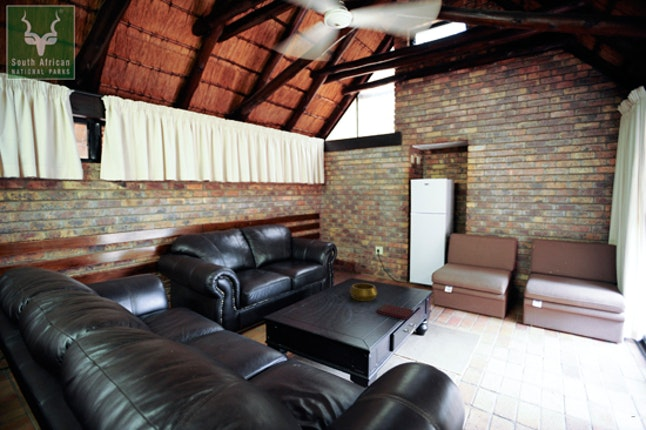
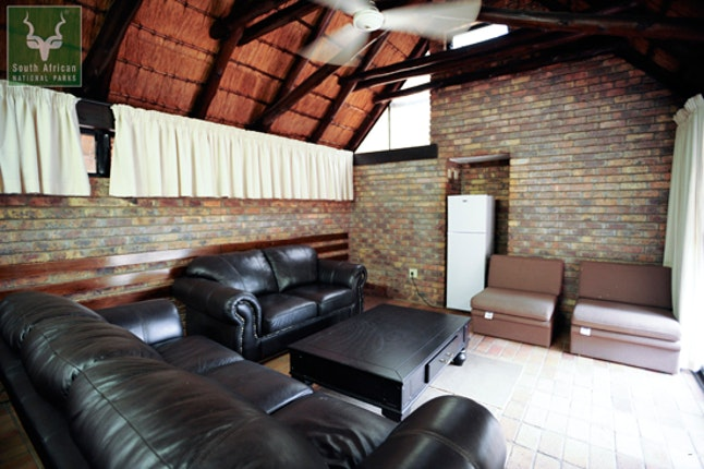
- book [375,303,416,321]
- decorative bowl [349,282,379,302]
